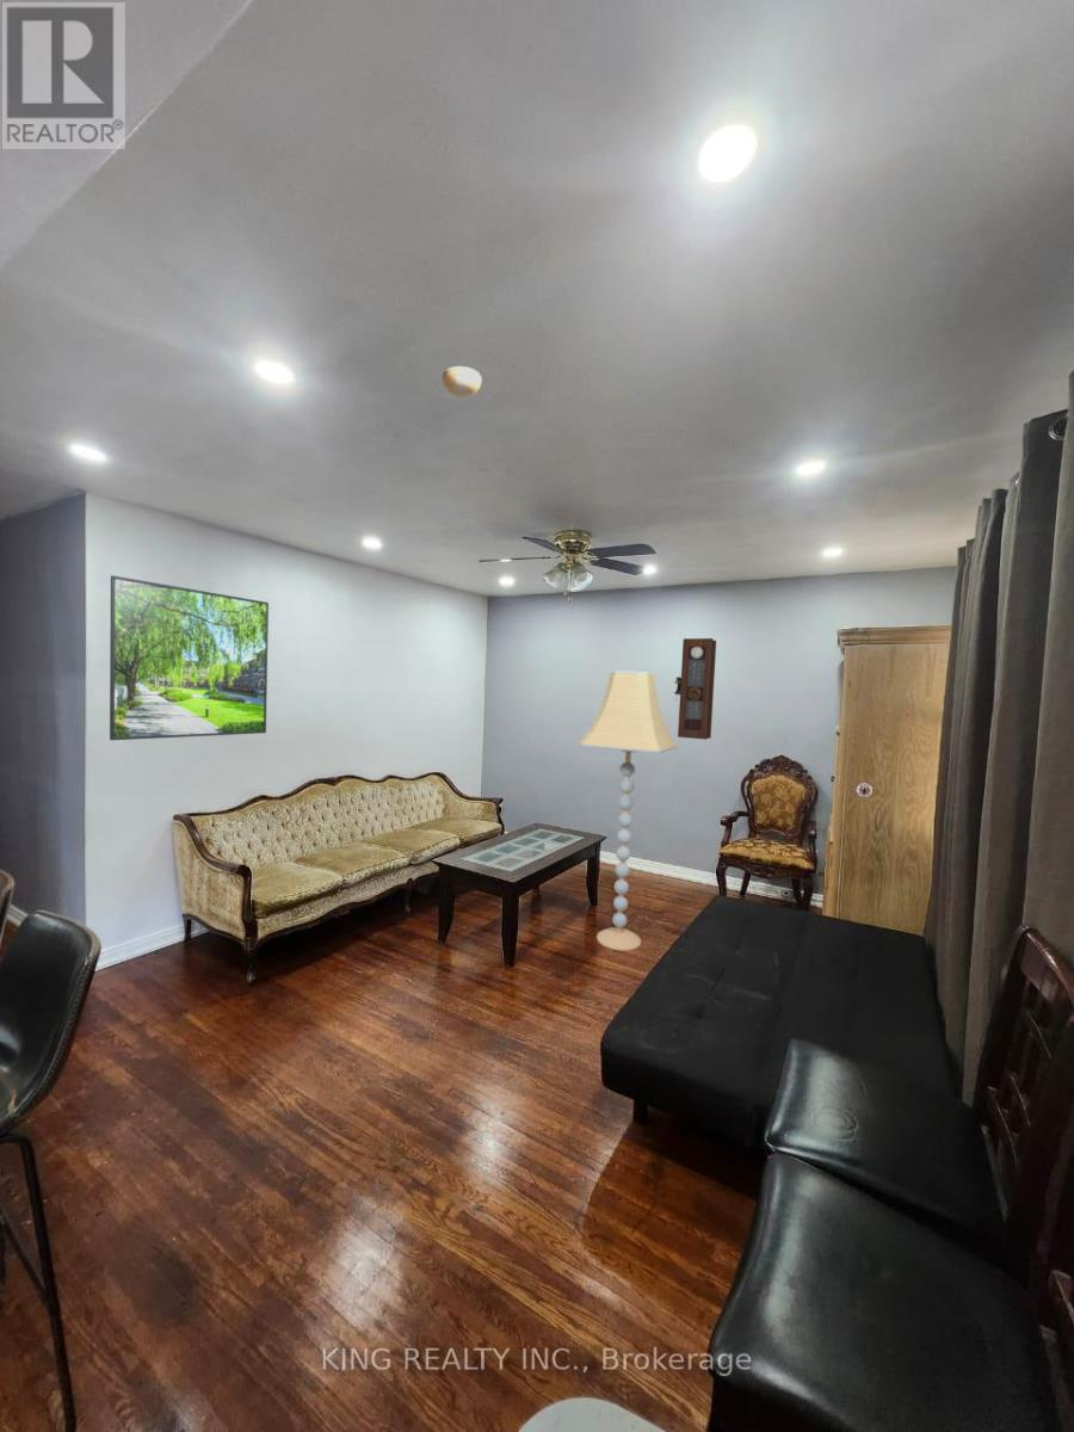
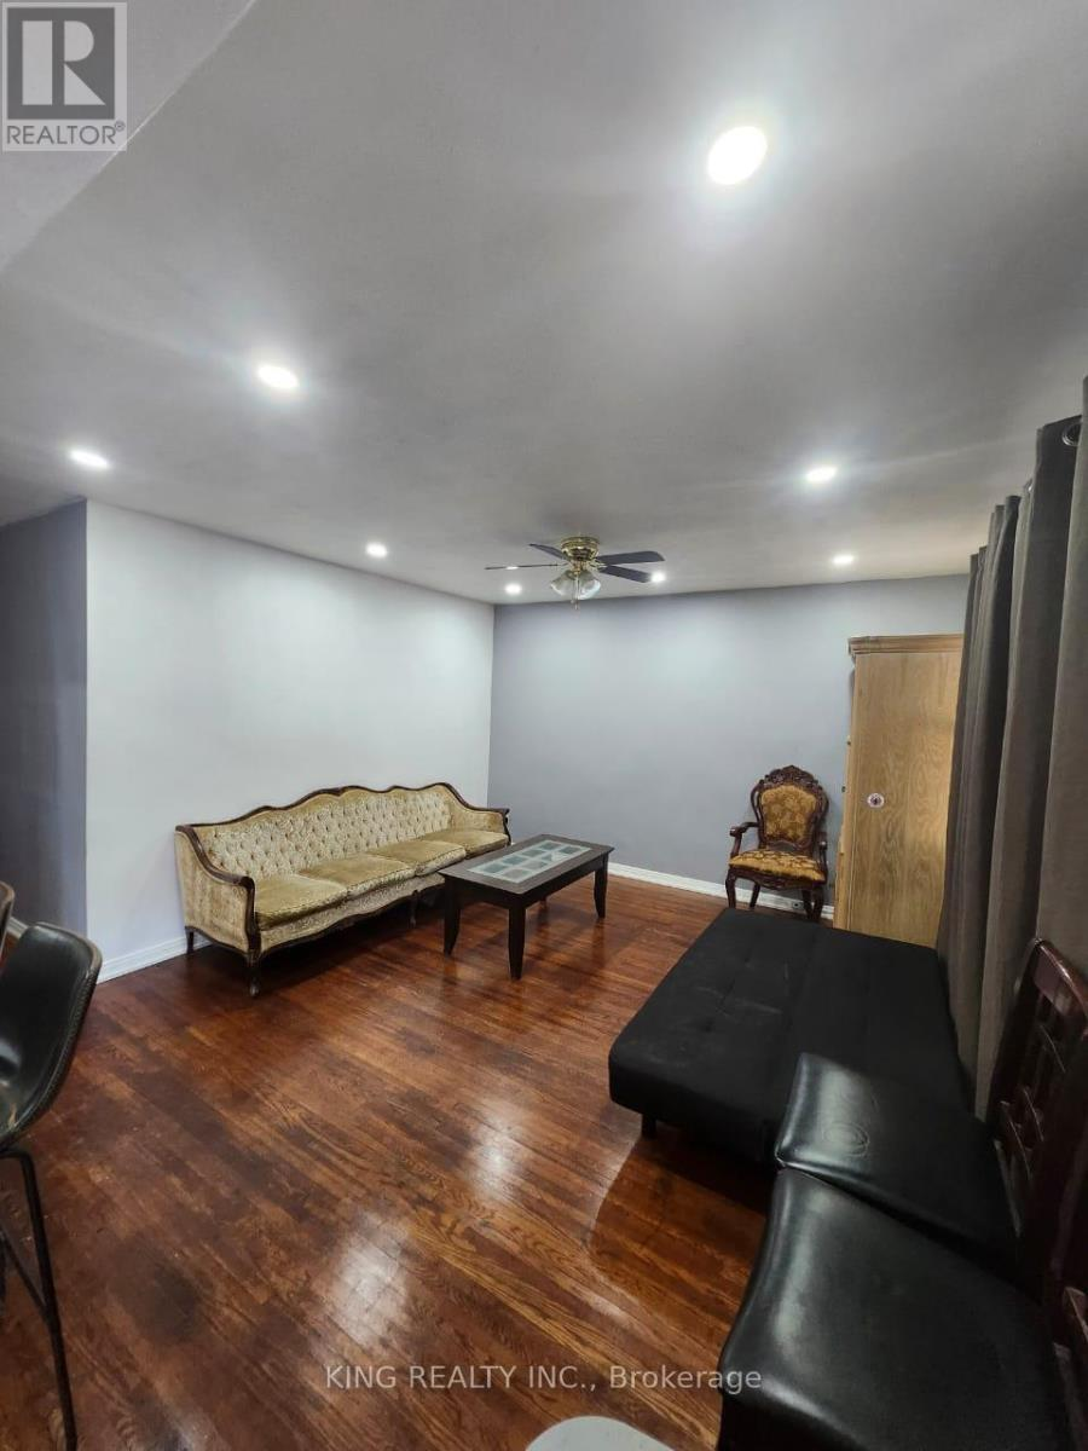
- smoke detector [442,365,482,399]
- floor lamp [578,669,679,952]
- pendulum clock [673,637,717,741]
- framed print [109,574,270,741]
